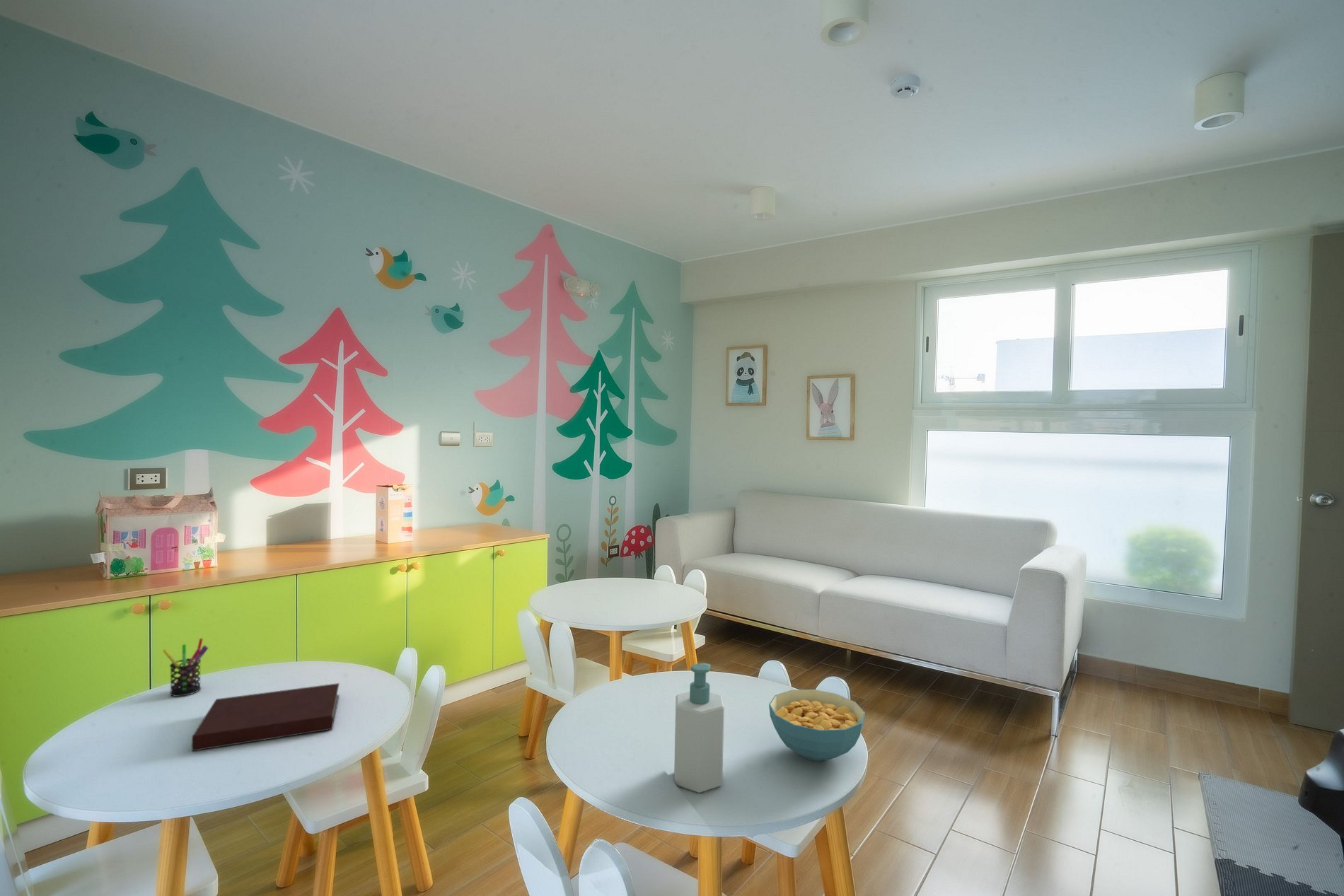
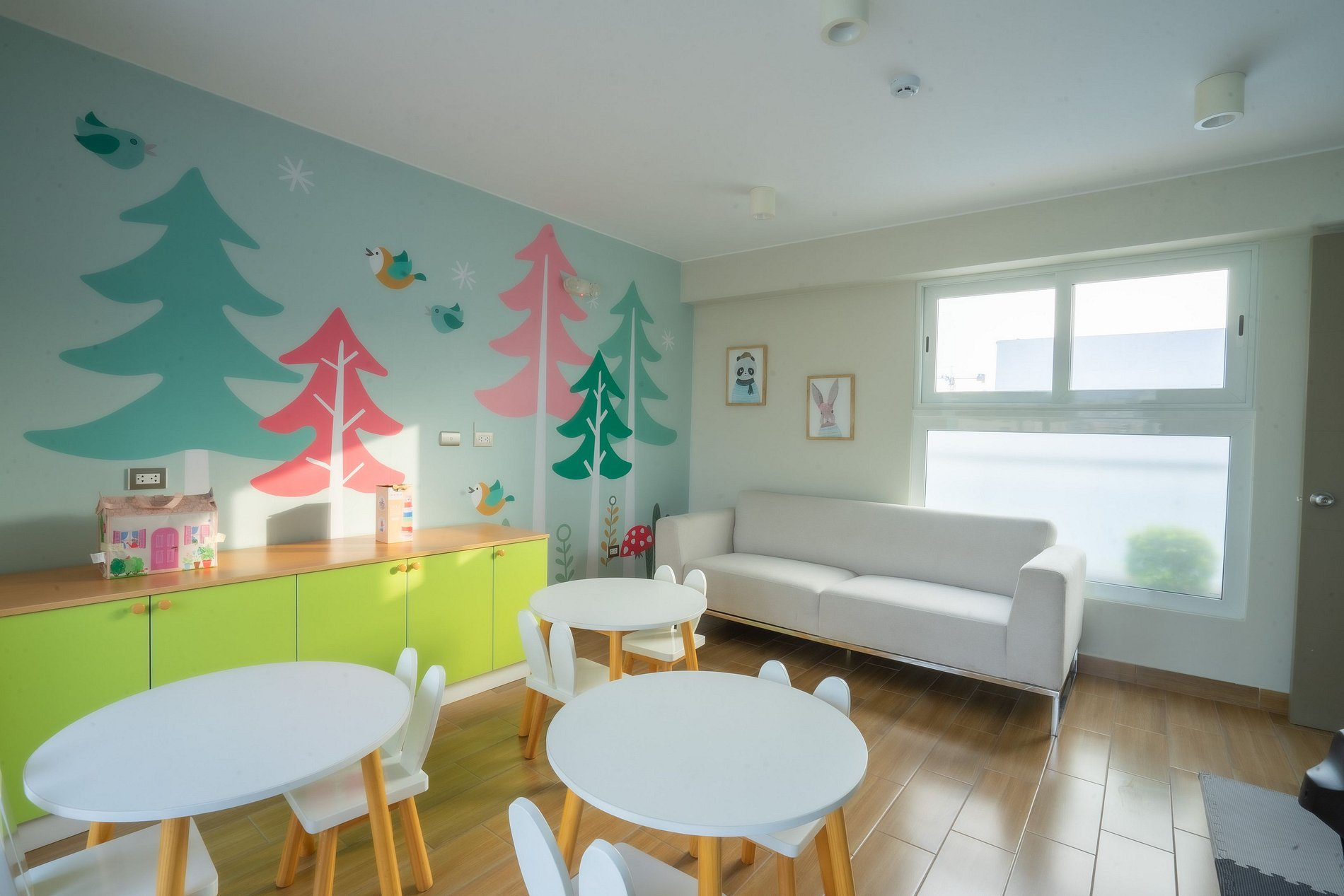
- cereal bowl [768,689,866,762]
- soap bottle [673,663,725,793]
- pen holder [162,638,209,697]
- notebook [191,682,340,752]
